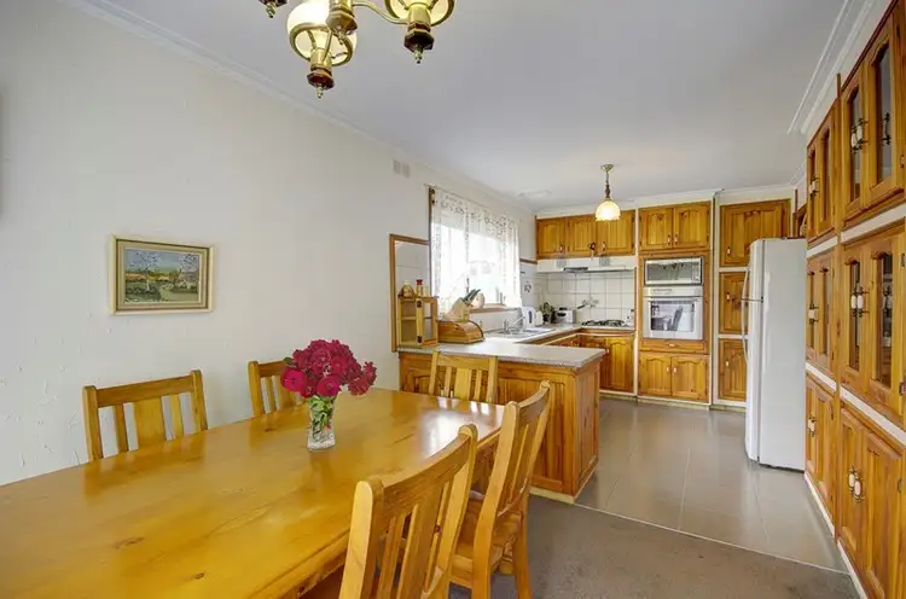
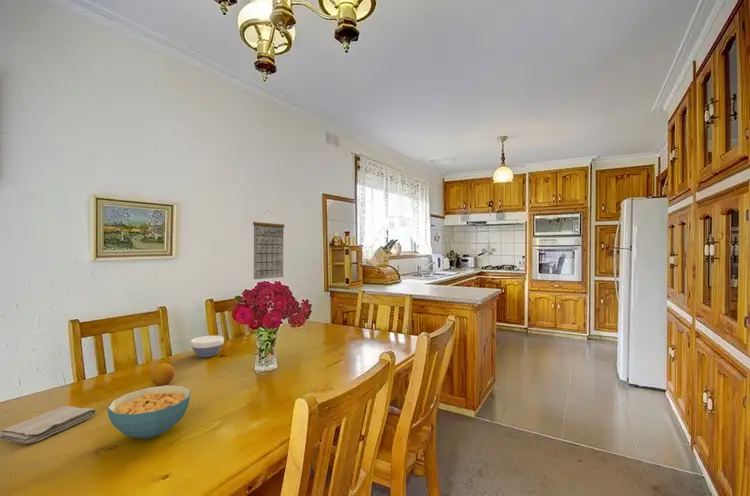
+ washcloth [0,405,97,445]
+ cereal bowl [106,384,192,440]
+ bowl [190,335,225,358]
+ fruit [150,362,176,386]
+ calendar [252,210,286,280]
